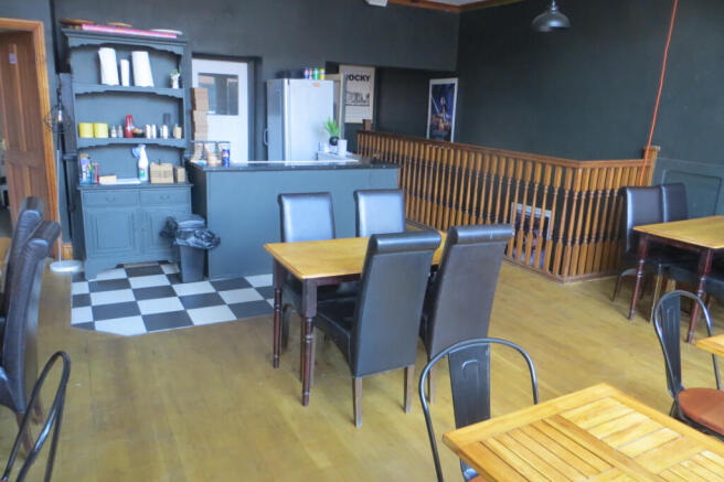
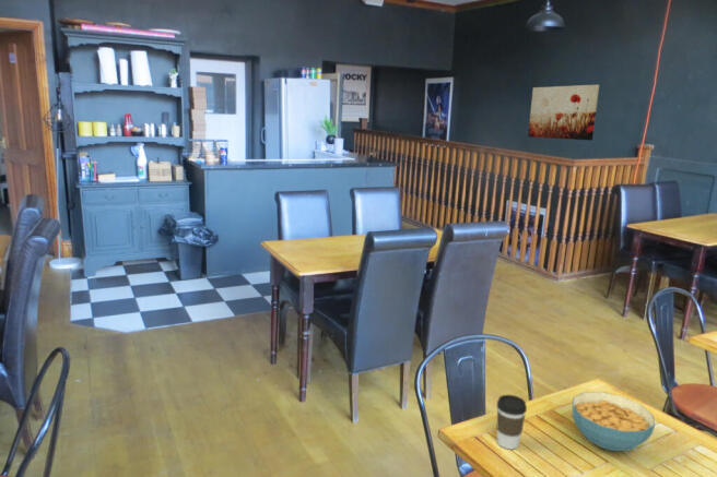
+ cereal bowl [572,391,656,452]
+ wall art [527,84,600,142]
+ coffee cup [496,394,528,451]
